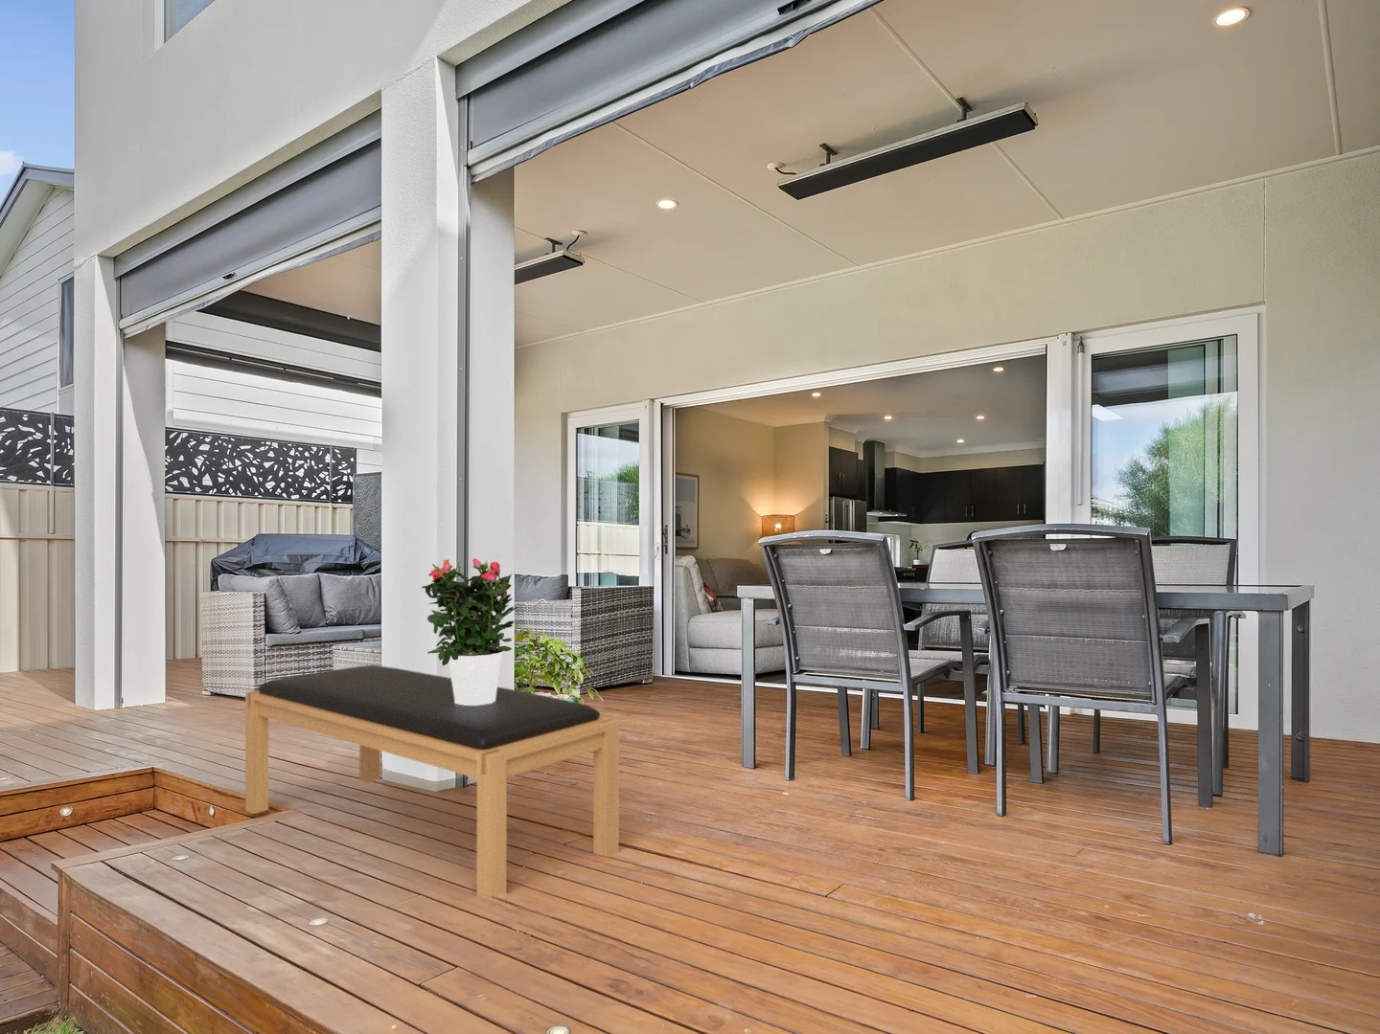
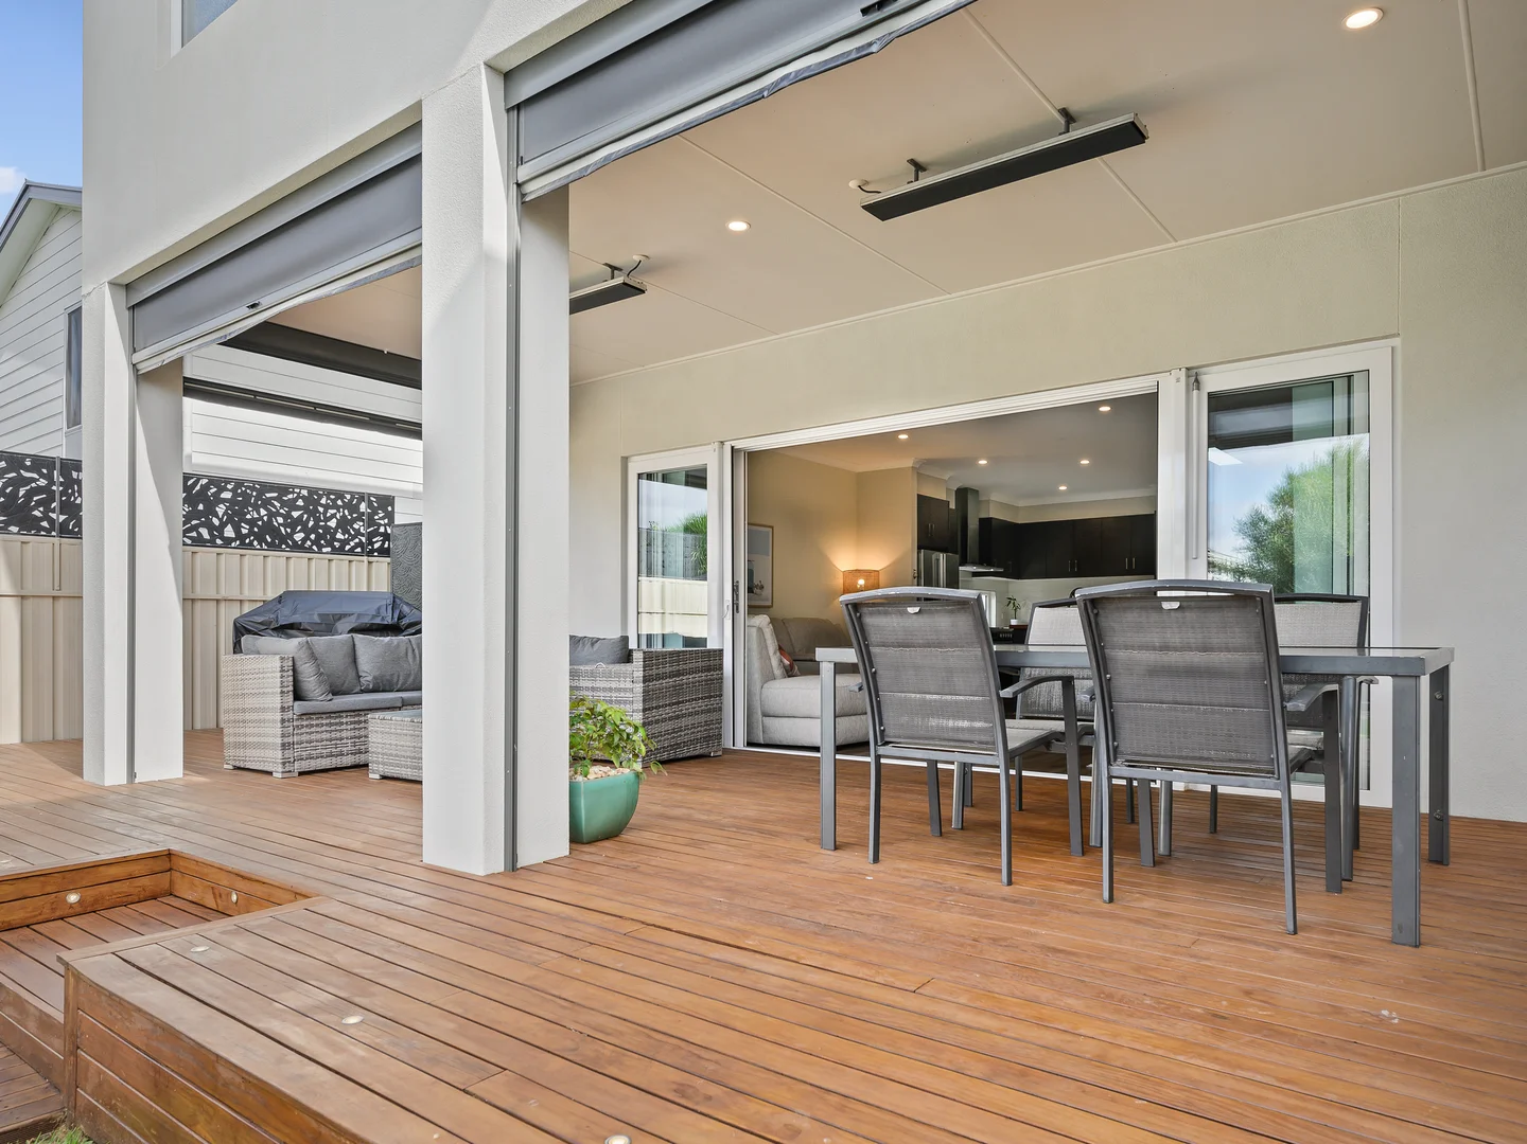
- potted flower [421,557,519,706]
- bench [244,665,620,898]
